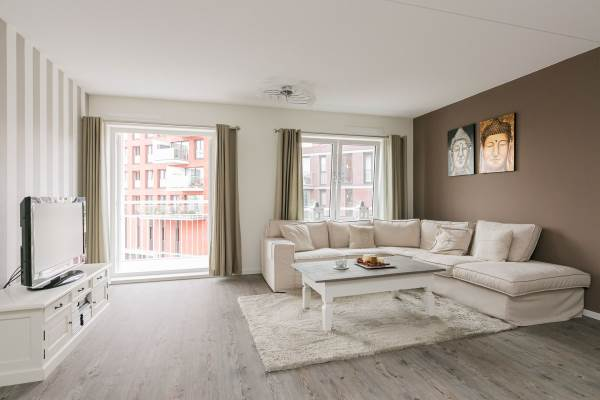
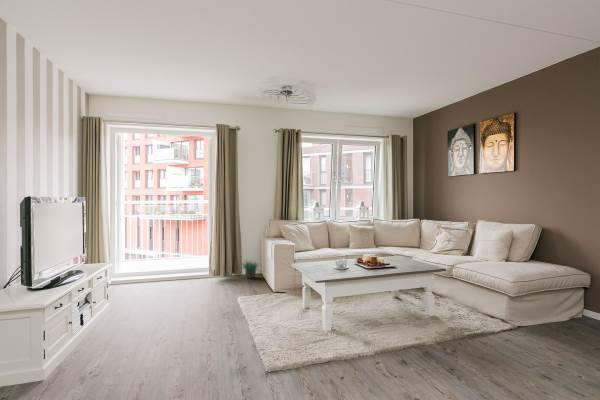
+ potted plant [240,256,261,279]
